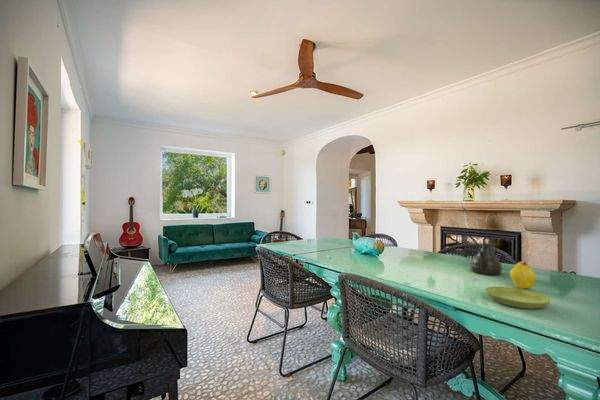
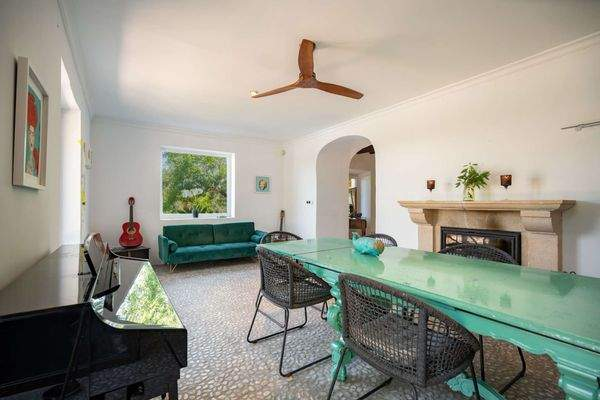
- teapot [469,243,504,276]
- saucer [485,286,552,310]
- fruit [509,261,537,290]
